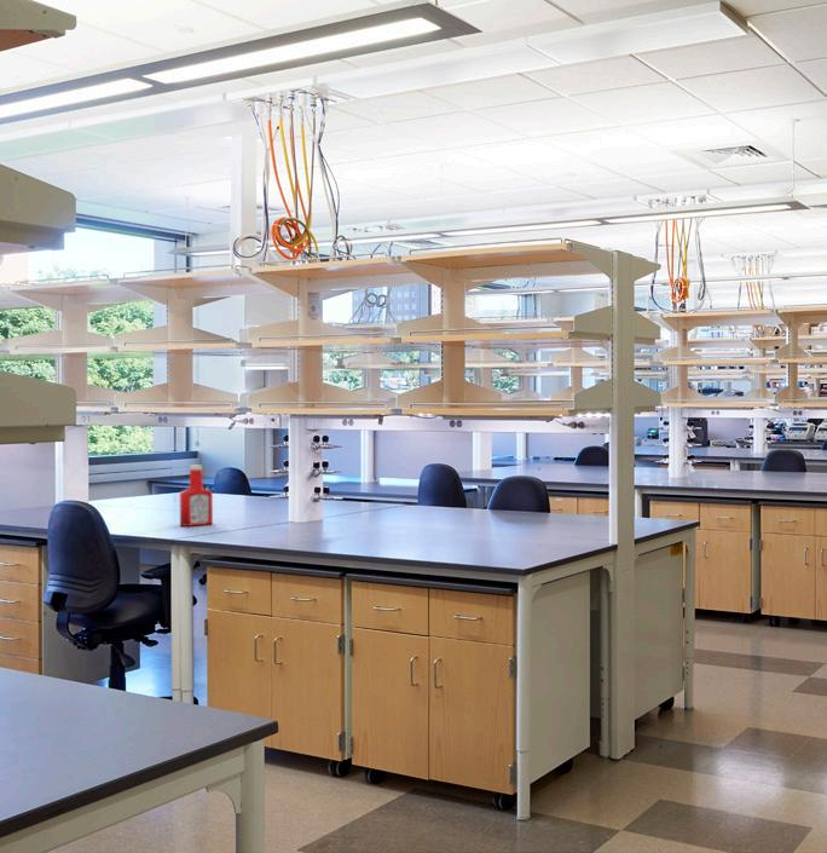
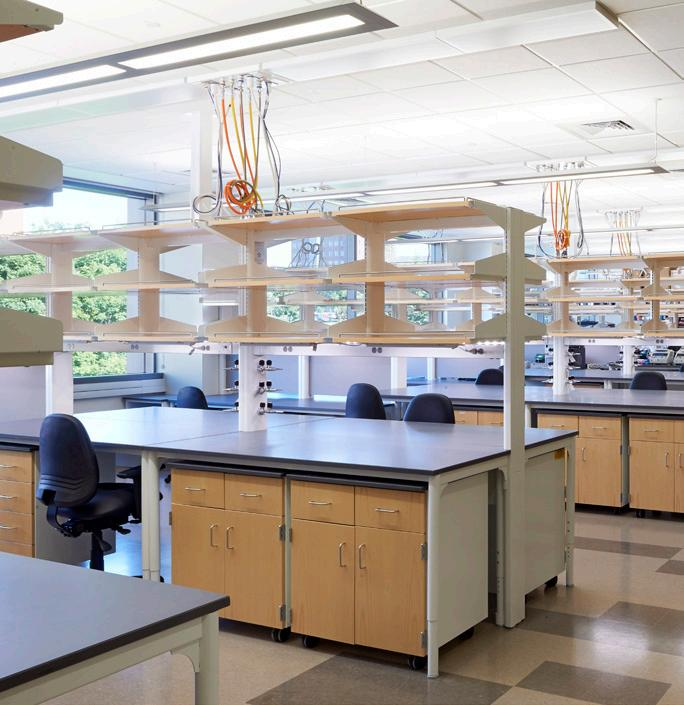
- soap bottle [179,465,214,528]
